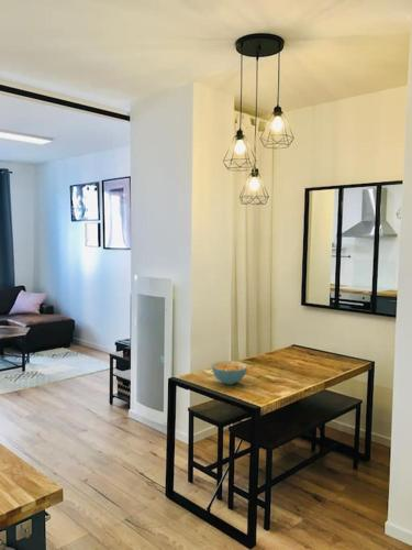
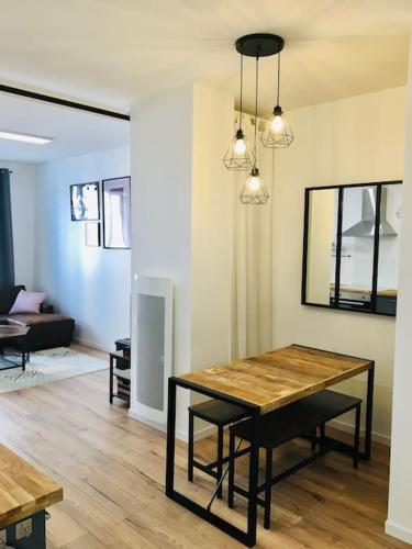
- cereal bowl [211,360,248,386]
